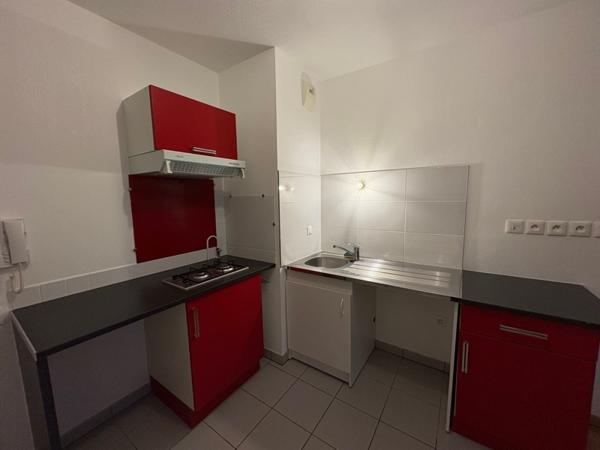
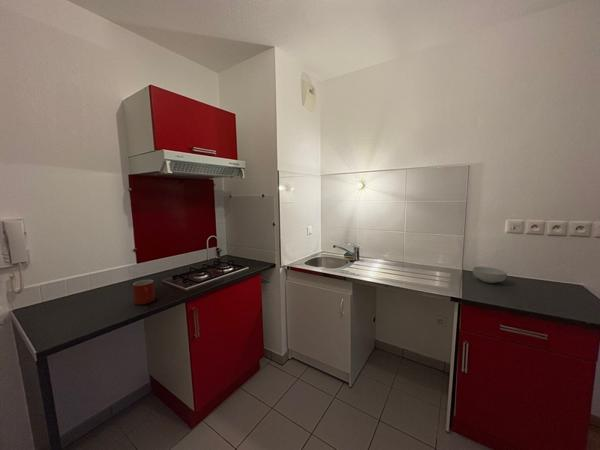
+ cereal bowl [472,266,508,284]
+ mug [132,279,156,306]
